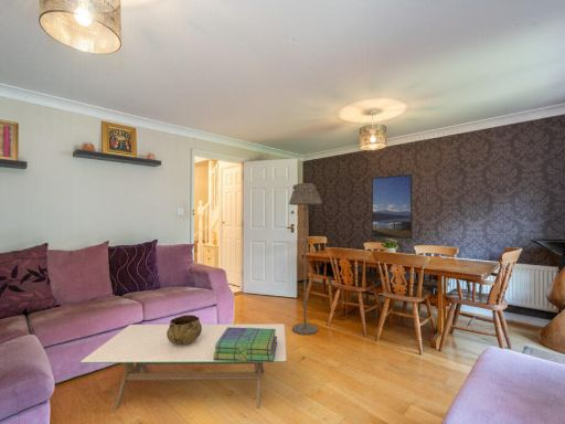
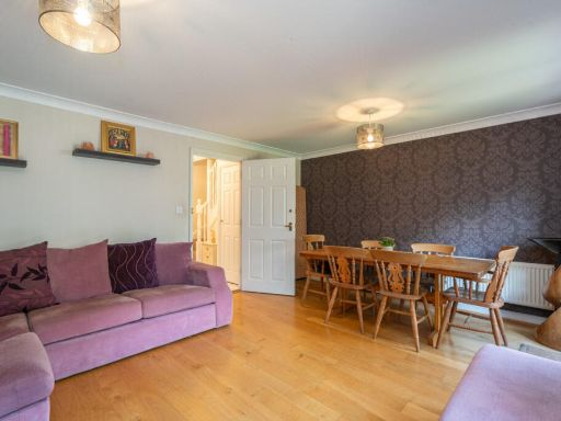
- stack of books [213,327,277,363]
- coffee table [79,324,287,412]
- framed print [371,173,414,240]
- floor lamp [288,182,322,336]
- decorative bowl [167,314,202,346]
